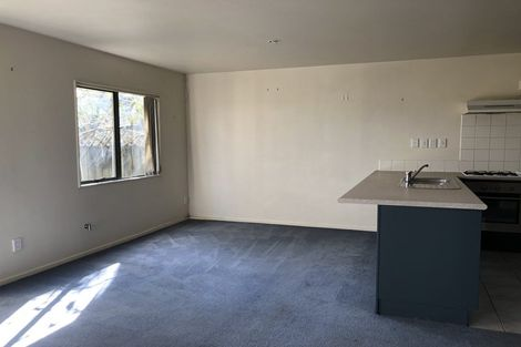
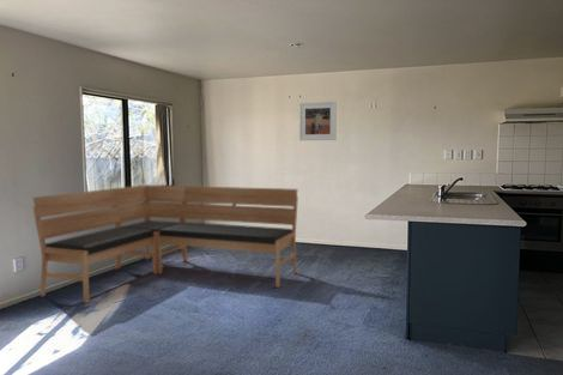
+ bench [31,183,299,304]
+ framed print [298,101,338,141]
